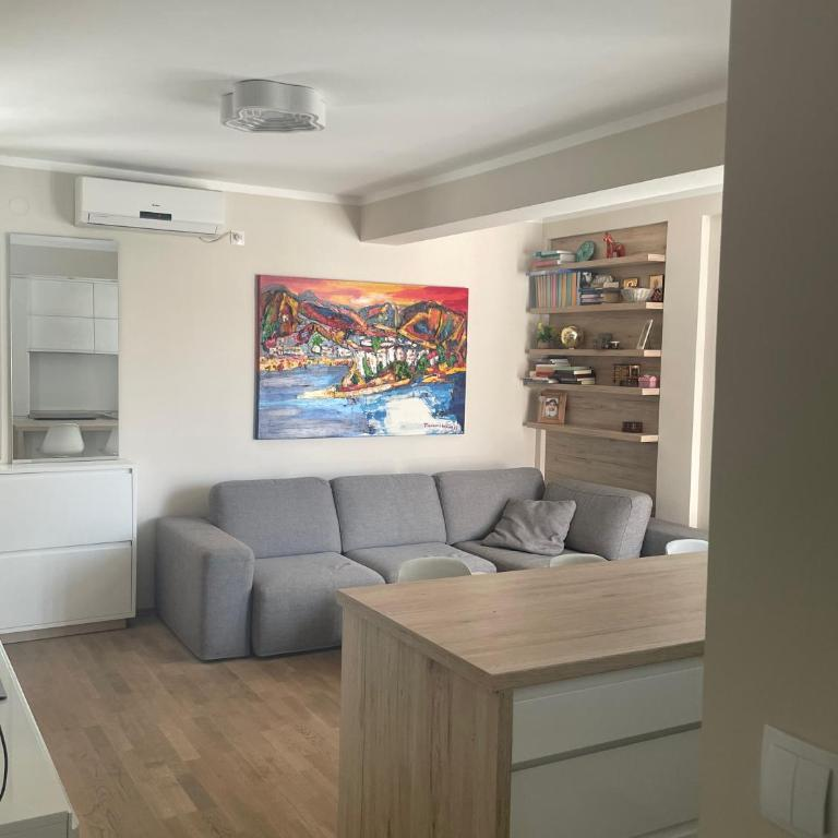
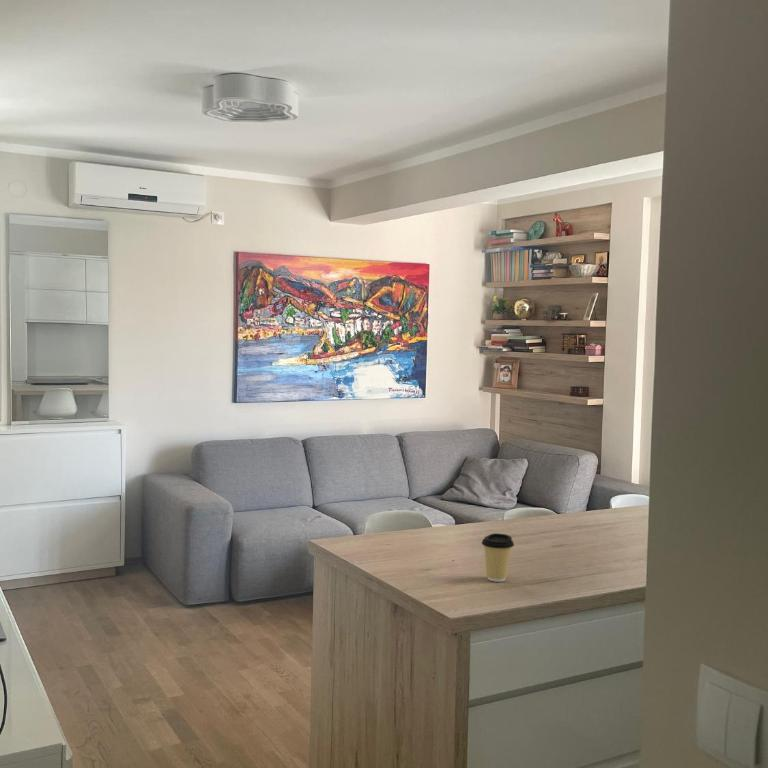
+ coffee cup [481,532,515,583]
